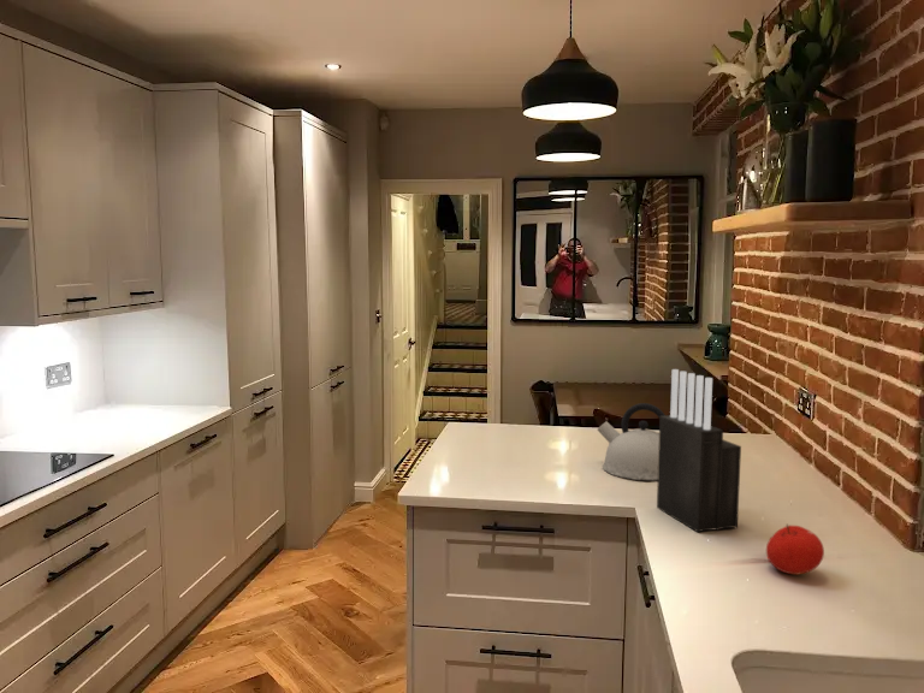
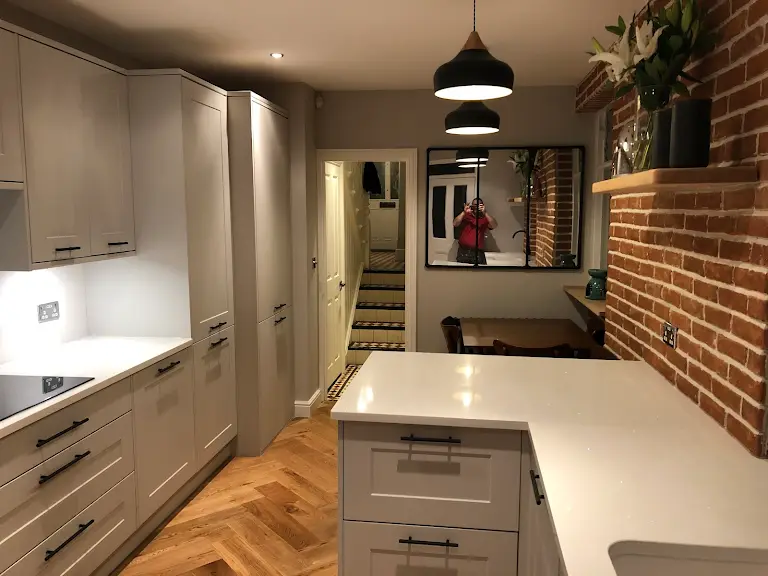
- knife block [656,368,742,533]
- fruit [765,522,825,576]
- kettle [597,402,667,481]
